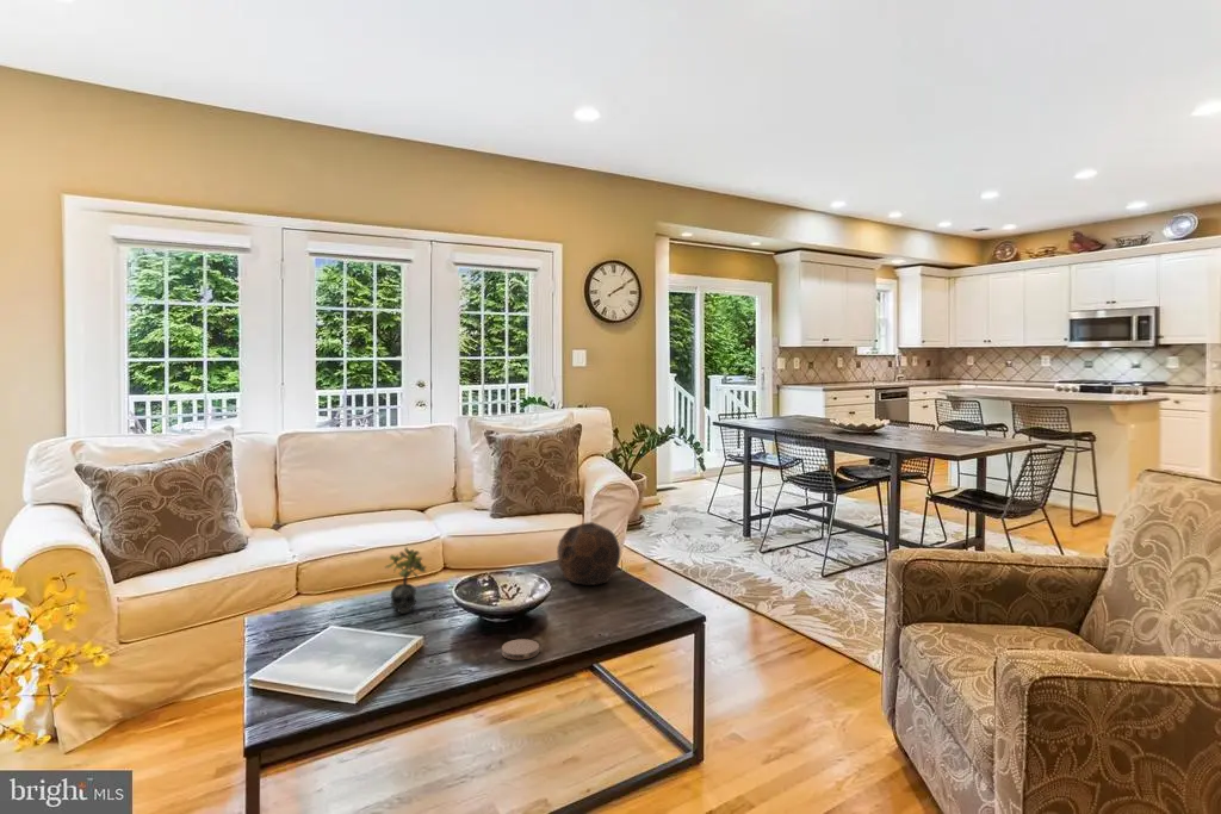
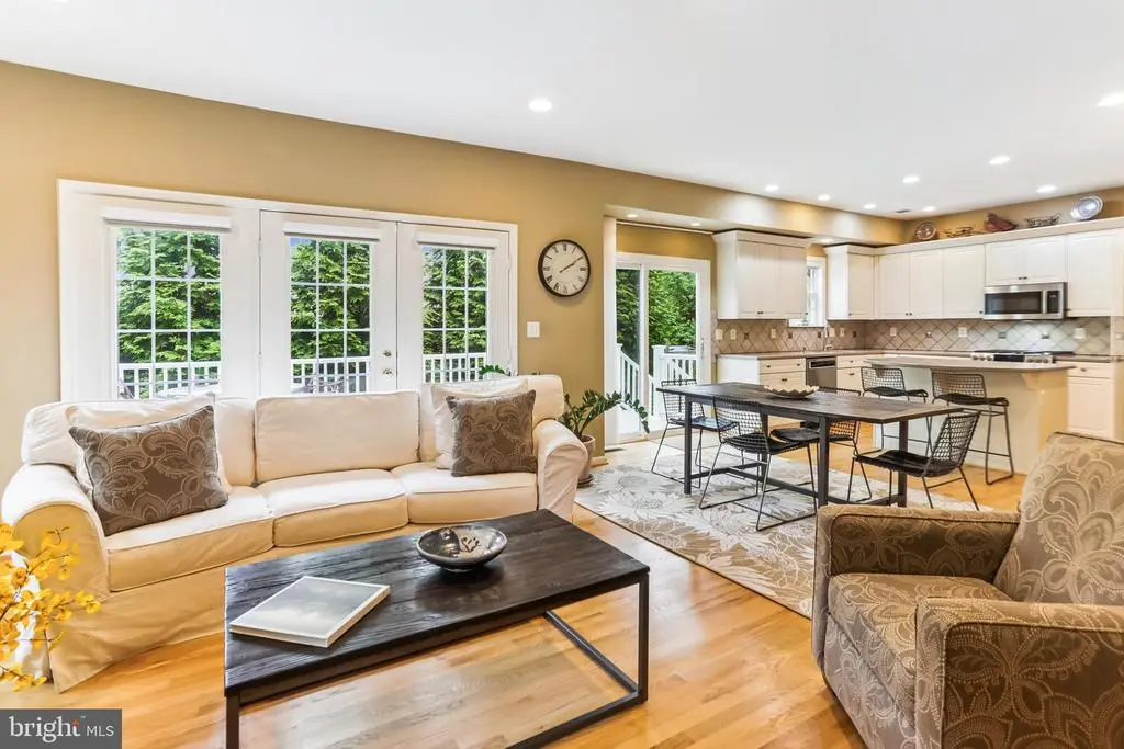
- coaster [501,638,540,661]
- succulent plant [383,546,428,615]
- soccer ball [556,521,621,586]
